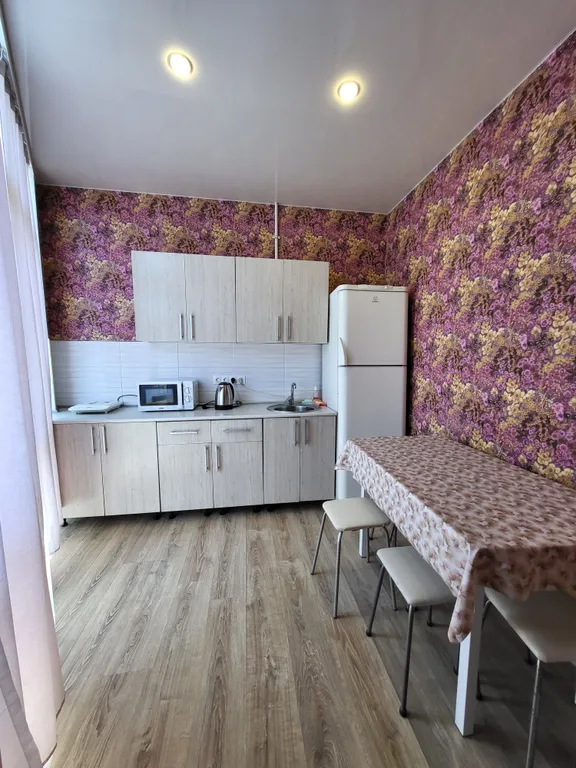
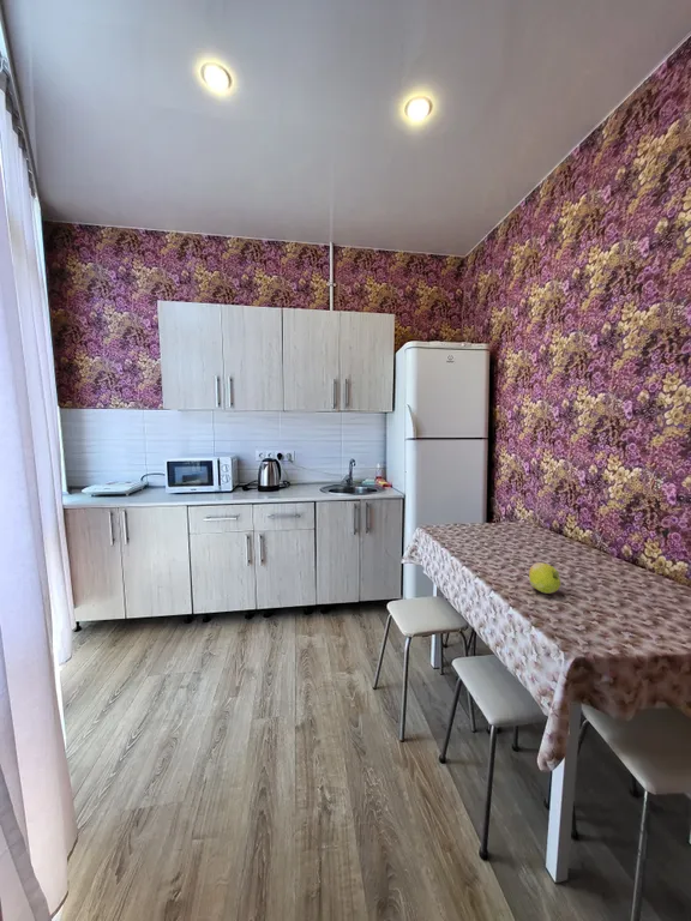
+ fruit [528,561,561,595]
